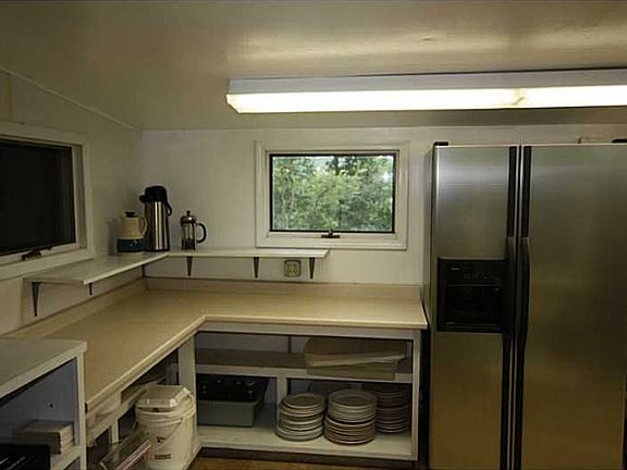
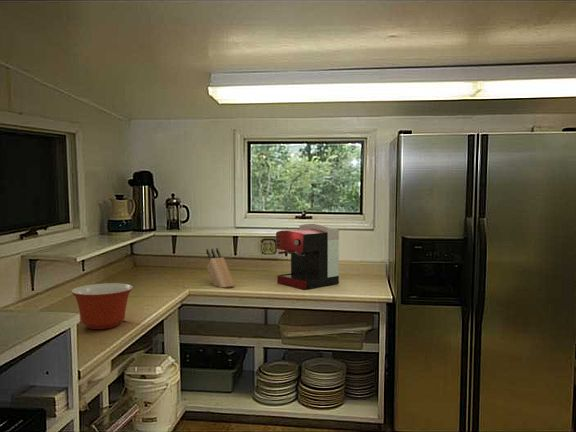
+ mixing bowl [70,282,134,330]
+ knife block [205,247,236,289]
+ coffee maker [275,223,340,290]
